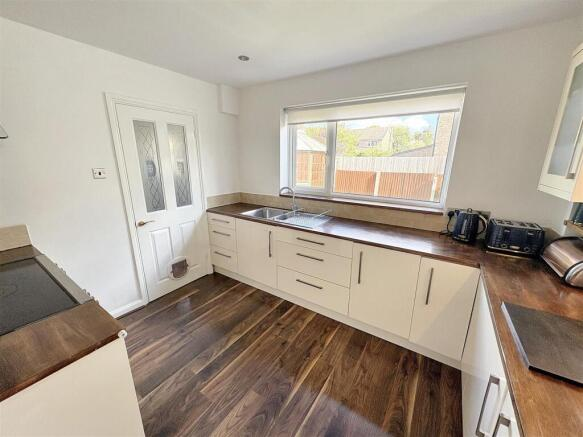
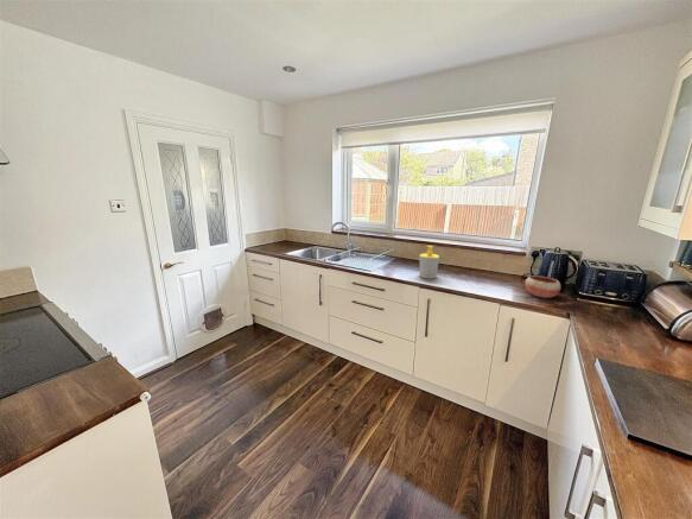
+ soap bottle [418,245,440,279]
+ bowl [525,274,561,299]
